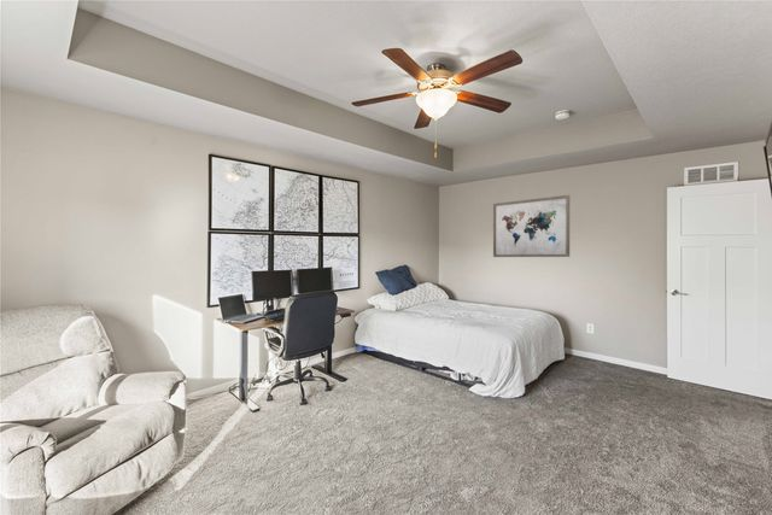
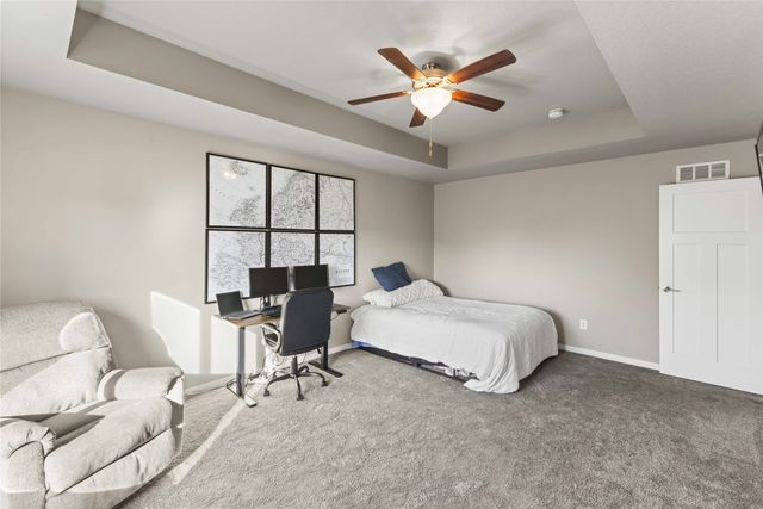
- wall art [492,194,571,258]
